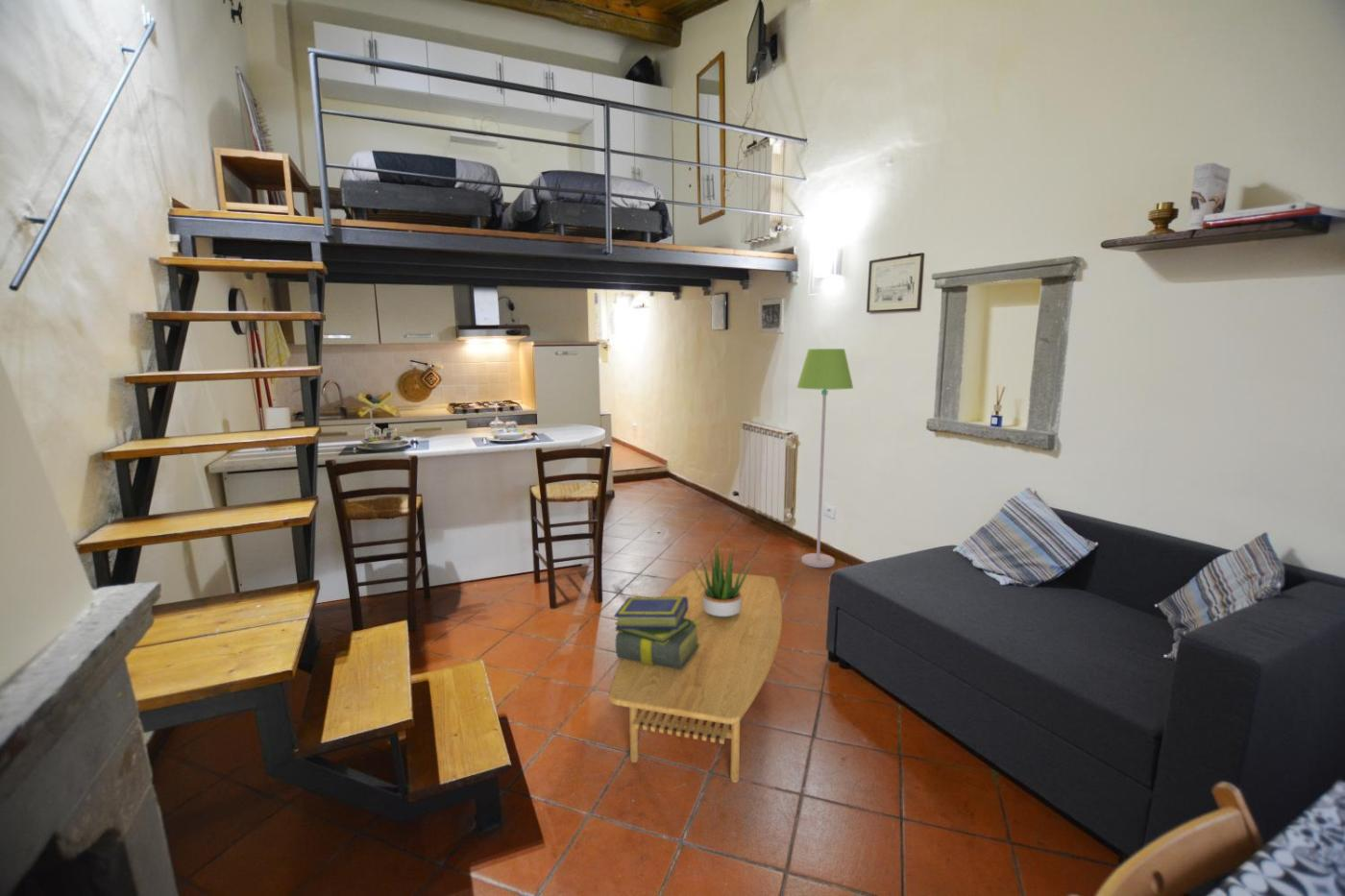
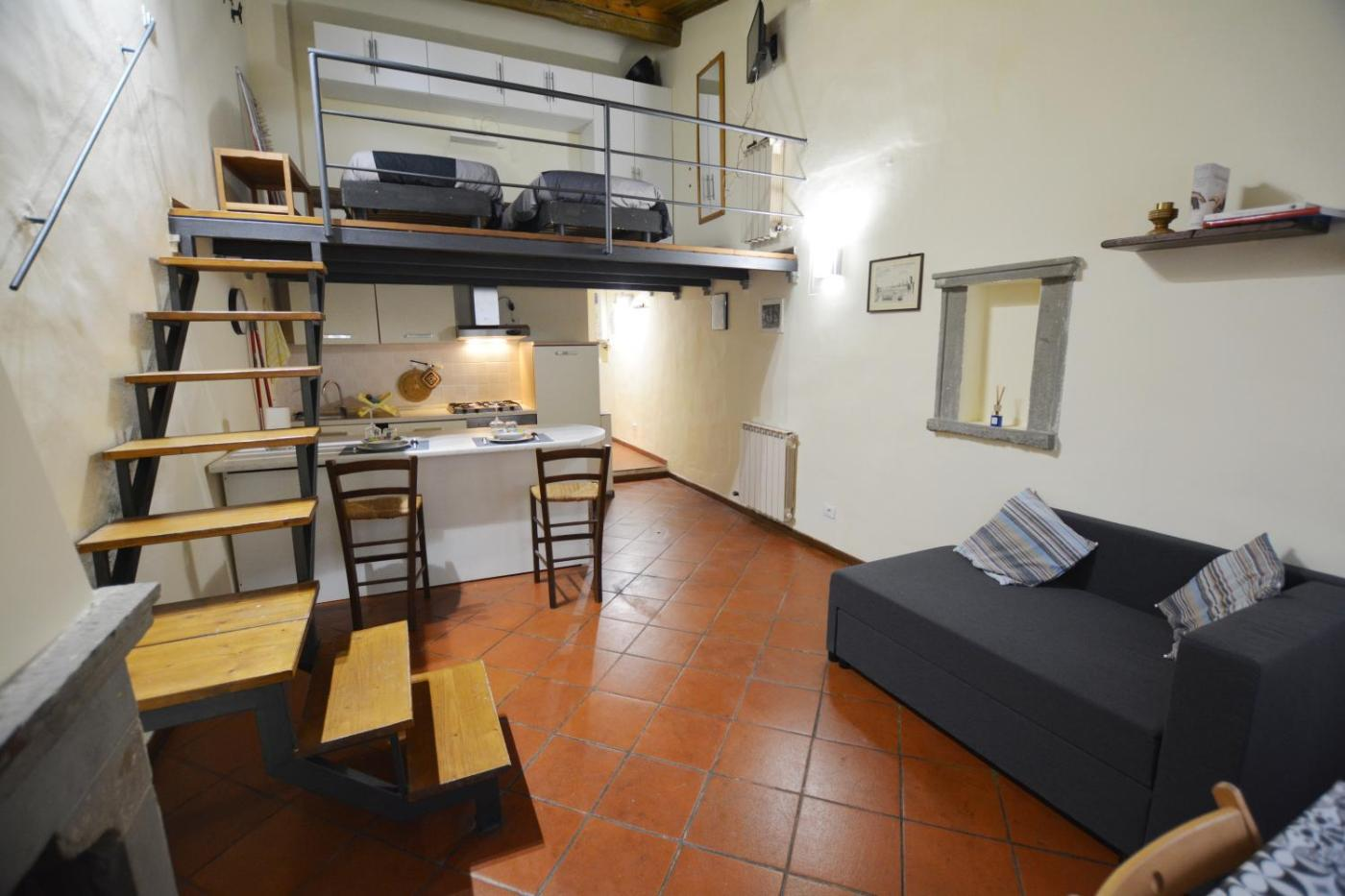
- stack of books [613,595,700,669]
- floor lamp [796,348,854,569]
- potted plant [687,543,761,618]
- coffee table [608,569,783,784]
